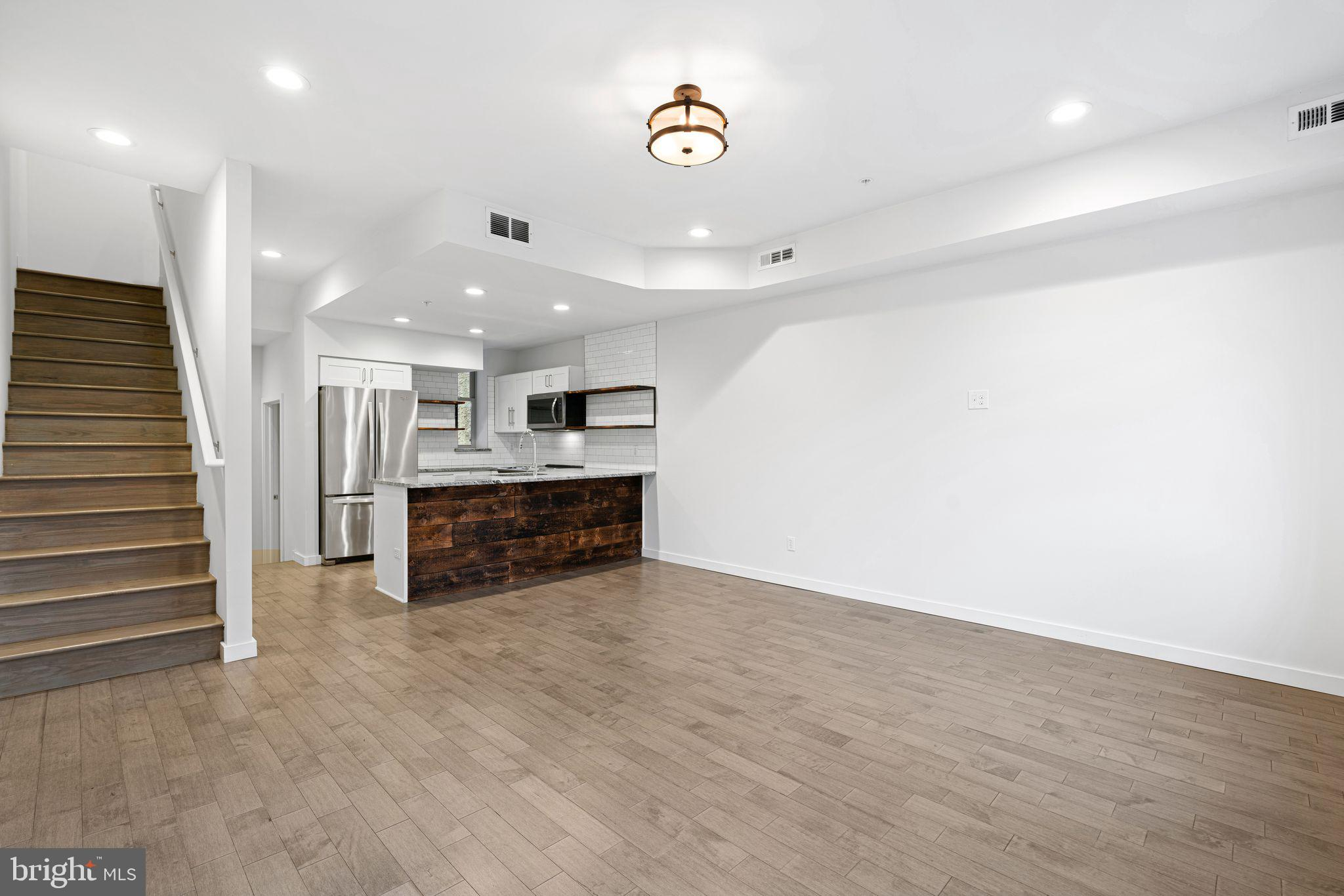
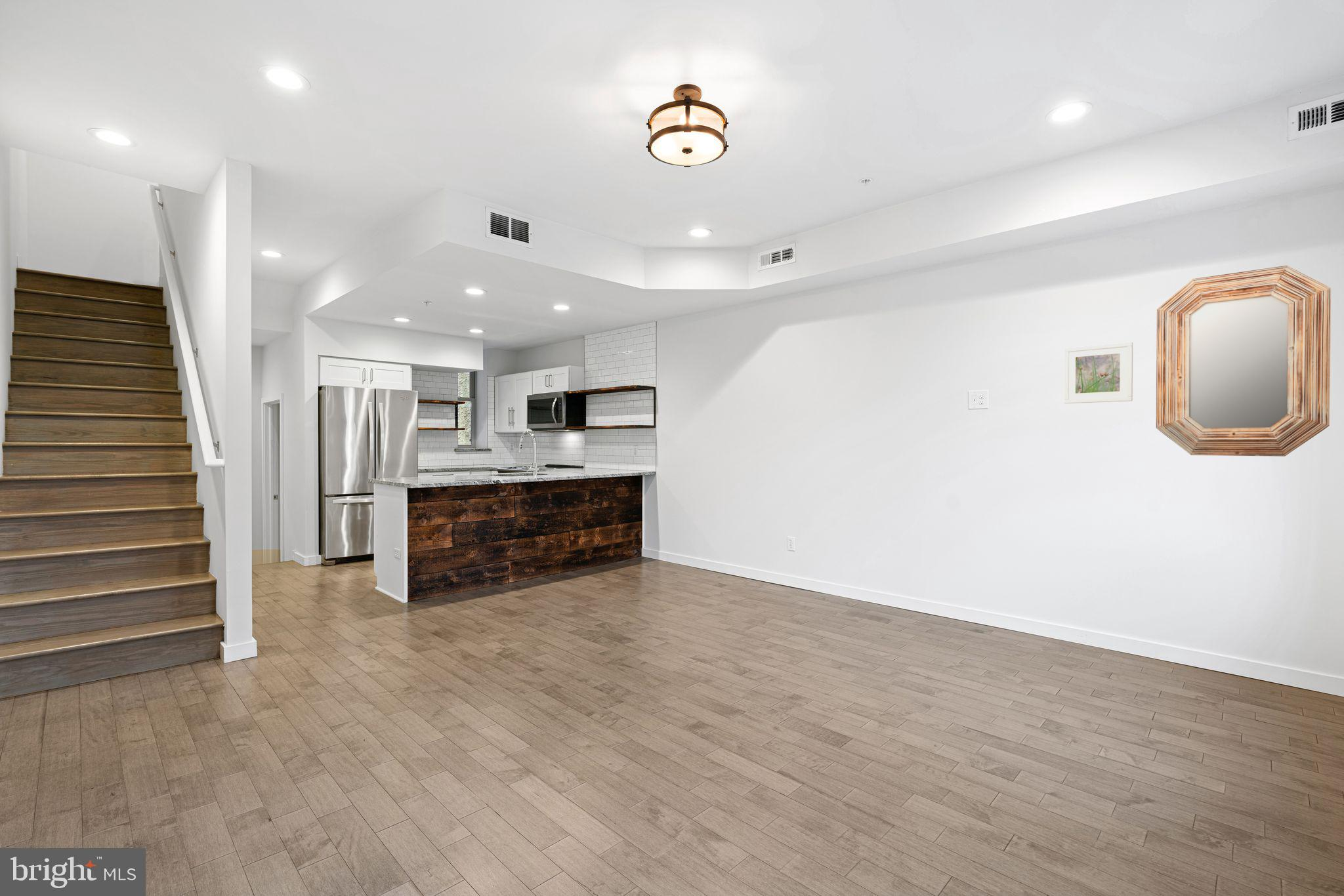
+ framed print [1064,342,1133,404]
+ home mirror [1156,265,1332,457]
